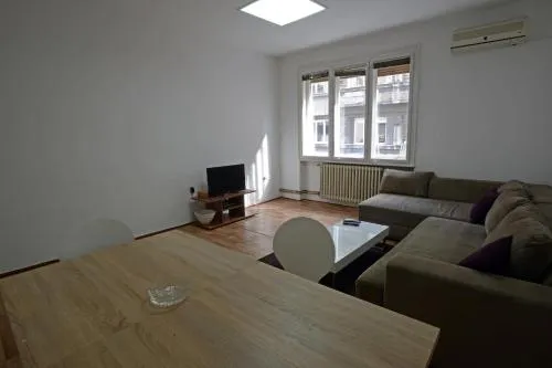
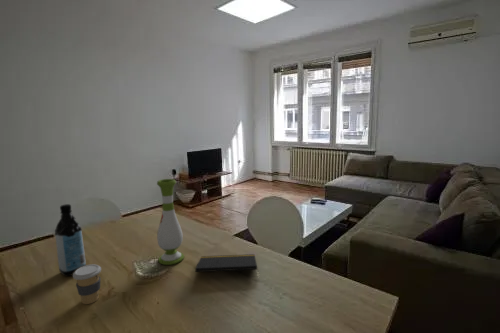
+ vase [156,178,185,266]
+ notepad [194,253,258,273]
+ coffee cup [72,263,102,305]
+ water bottle [54,203,87,277]
